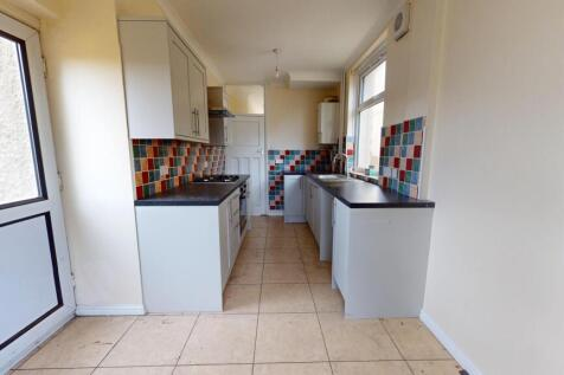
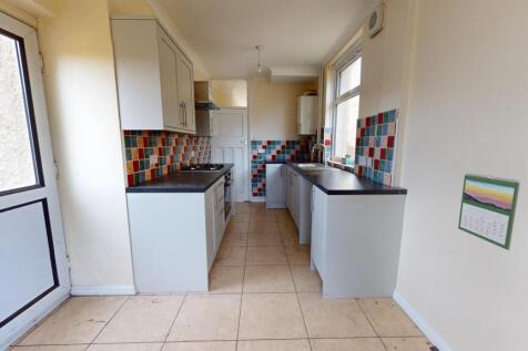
+ calendar [457,172,521,251]
